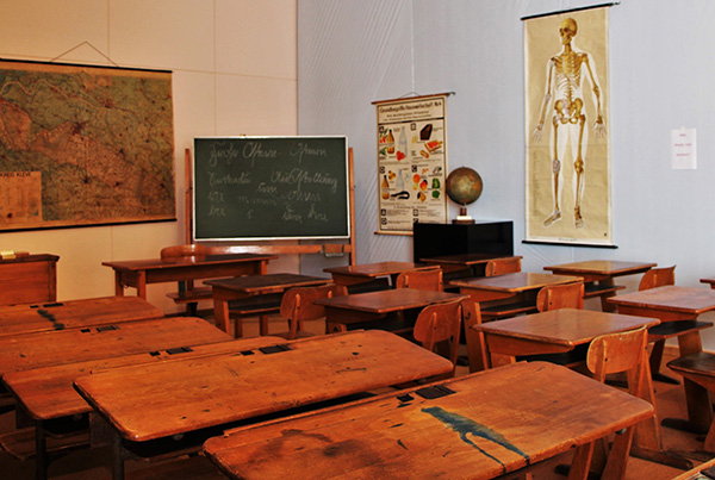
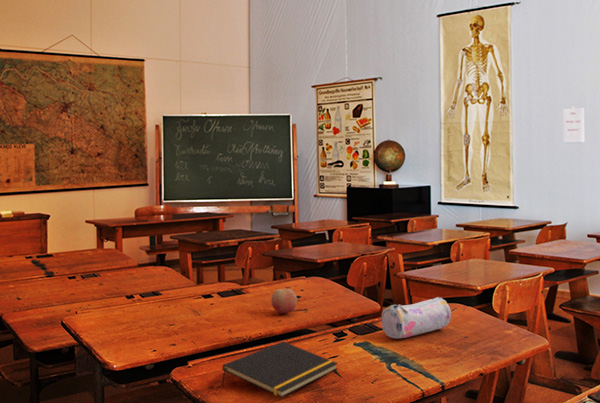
+ notepad [221,340,339,398]
+ pencil case [381,296,452,339]
+ fruit [270,288,298,315]
